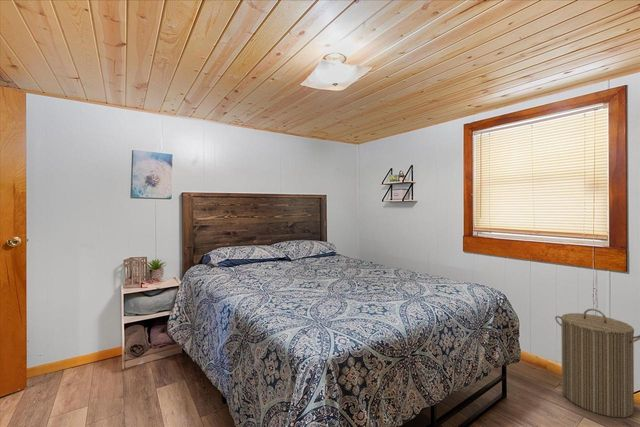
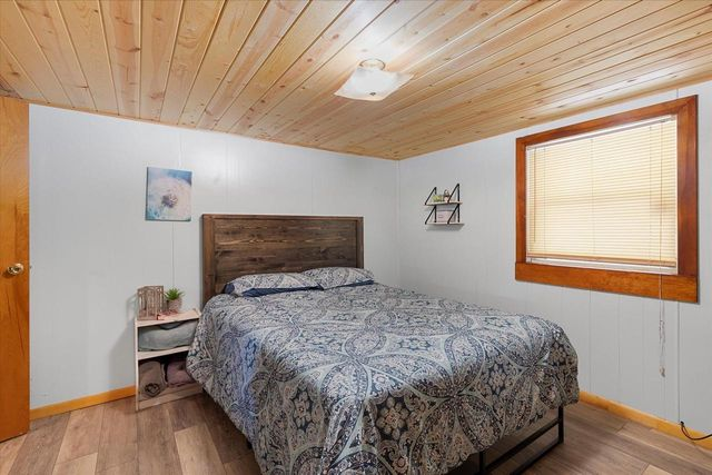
- laundry hamper [554,308,640,418]
